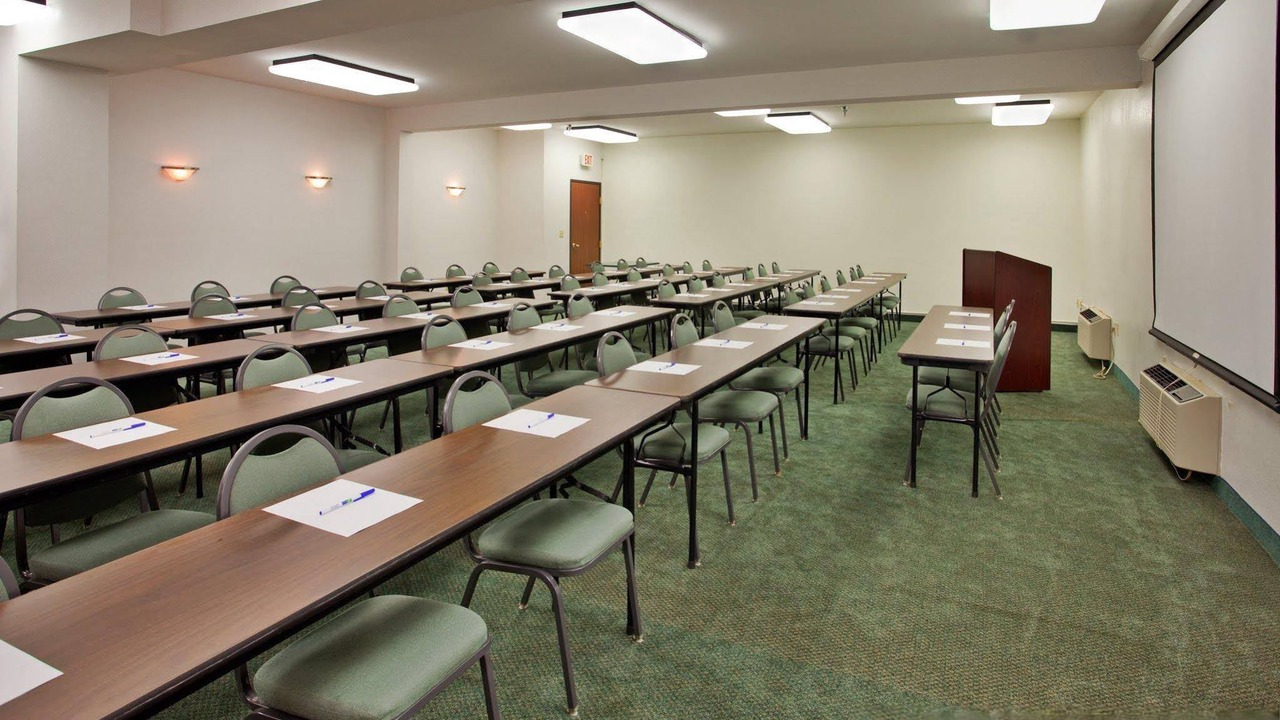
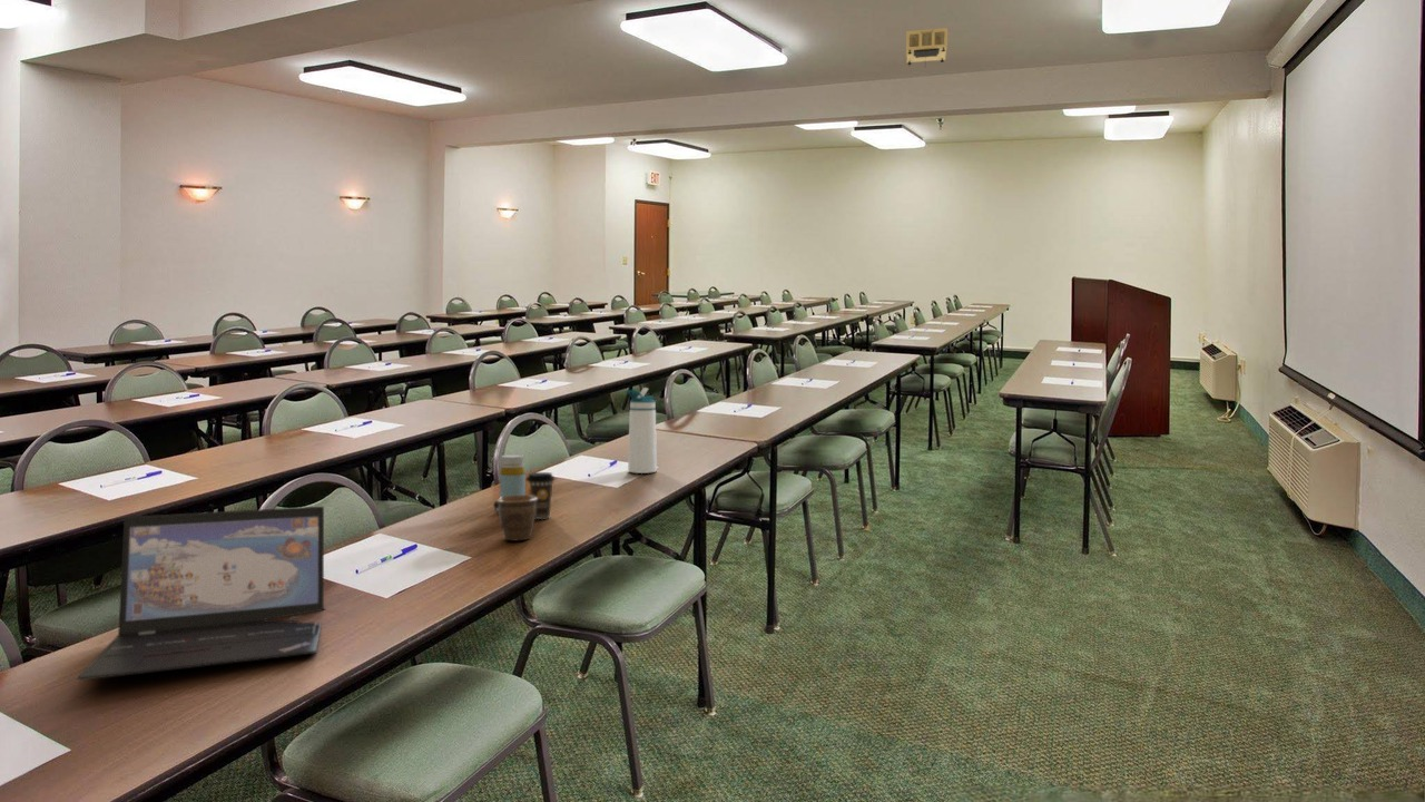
+ water bottle [625,387,658,475]
+ bottle [499,453,527,498]
+ projector [905,27,949,67]
+ mug [493,495,538,541]
+ coffee cup [525,471,556,520]
+ laptop [76,506,325,682]
